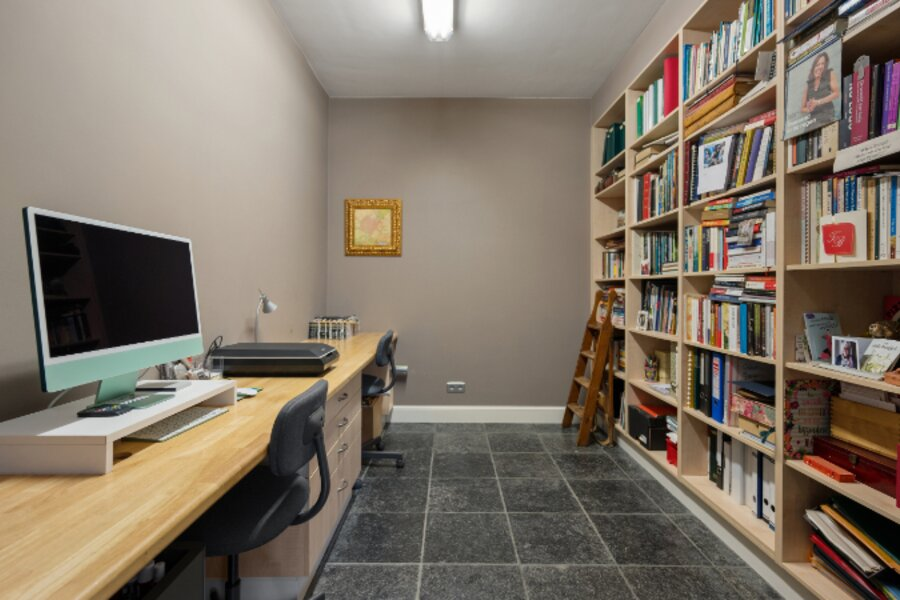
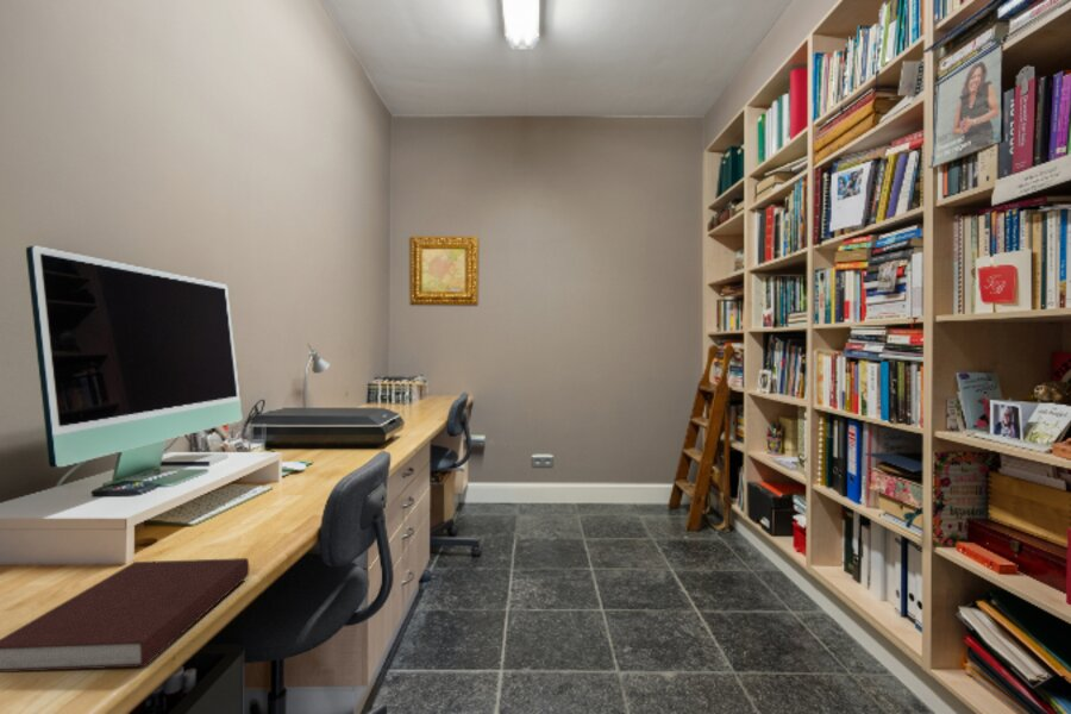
+ notebook [0,557,250,674]
